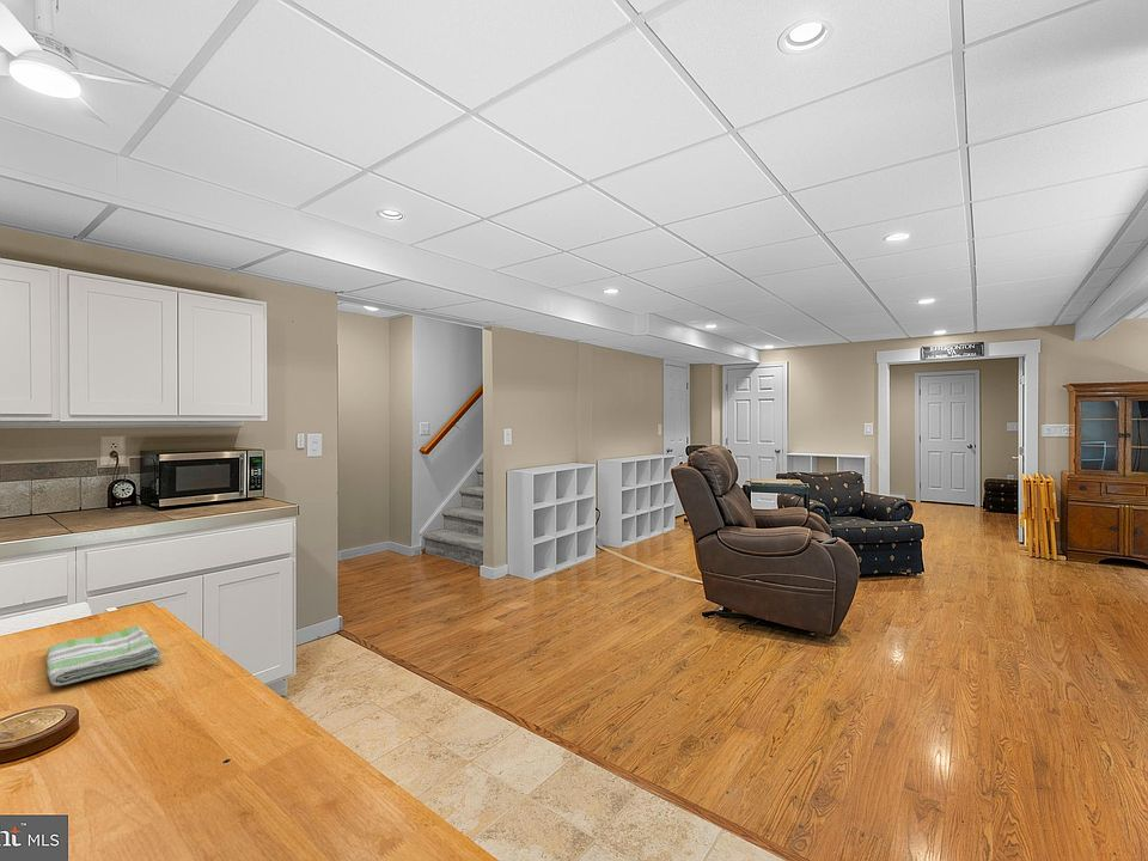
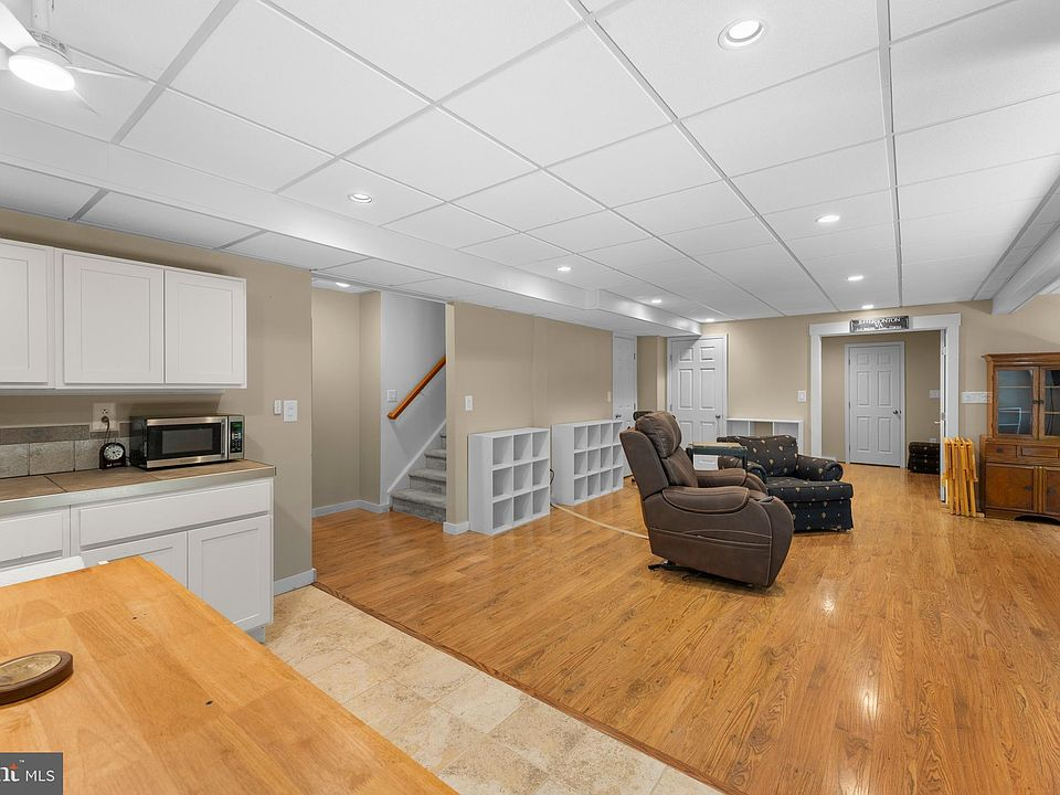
- dish towel [45,624,163,686]
